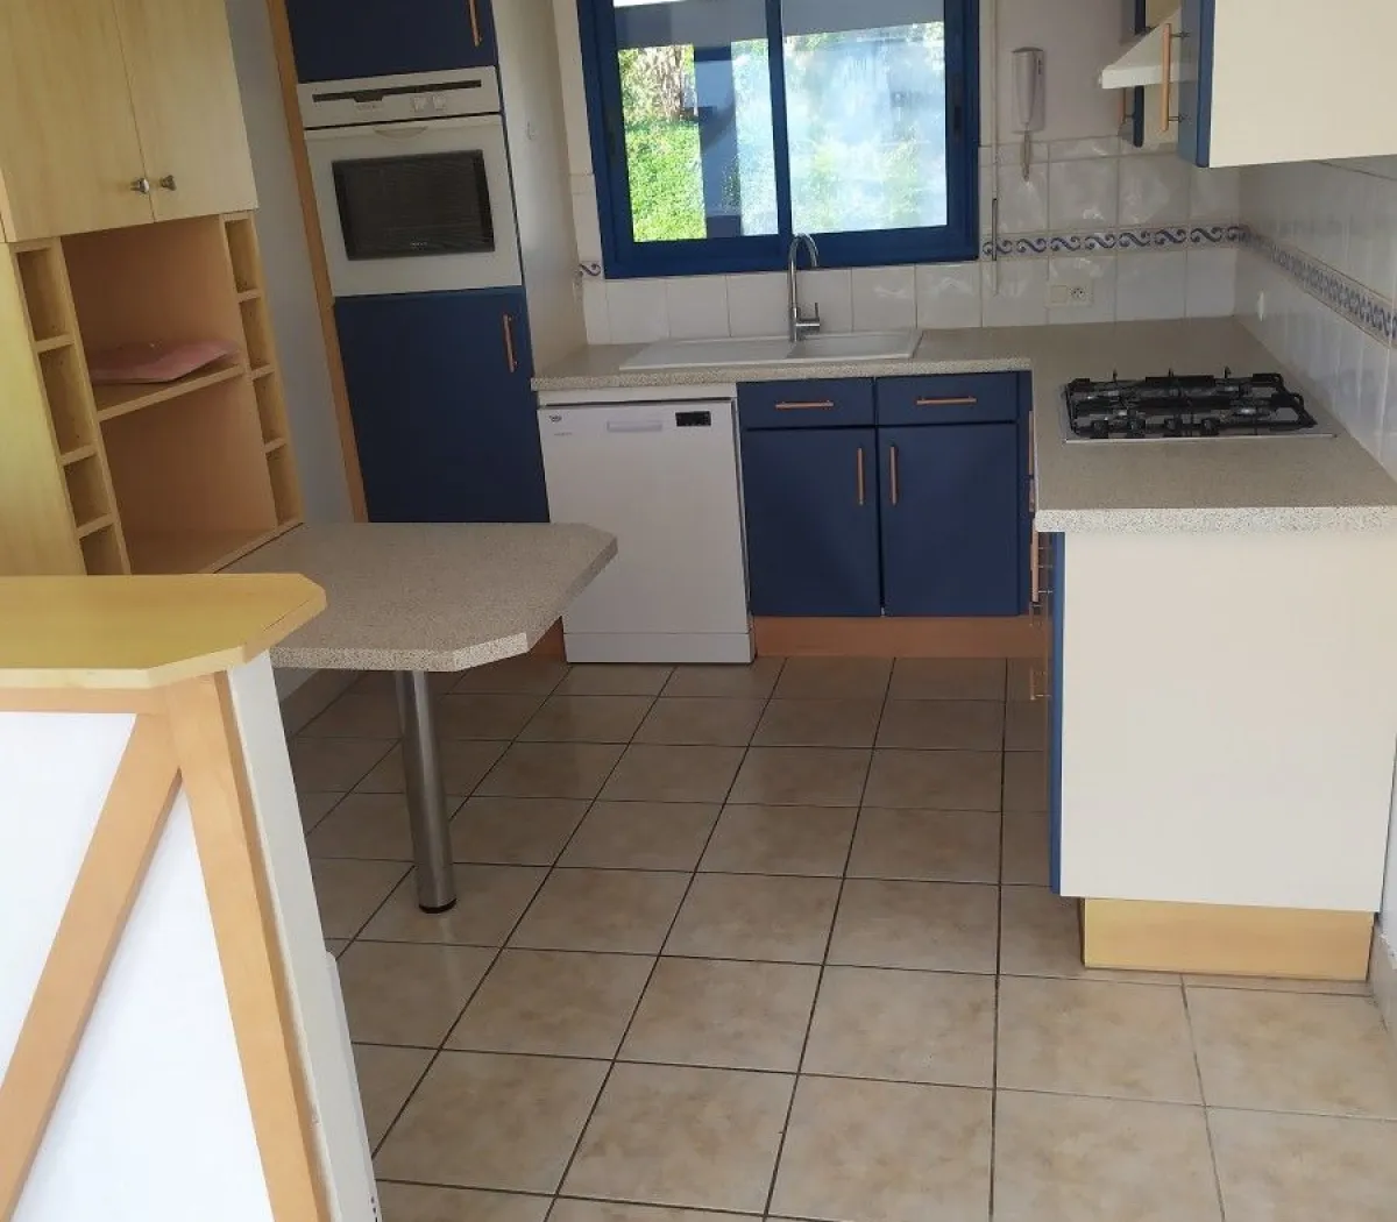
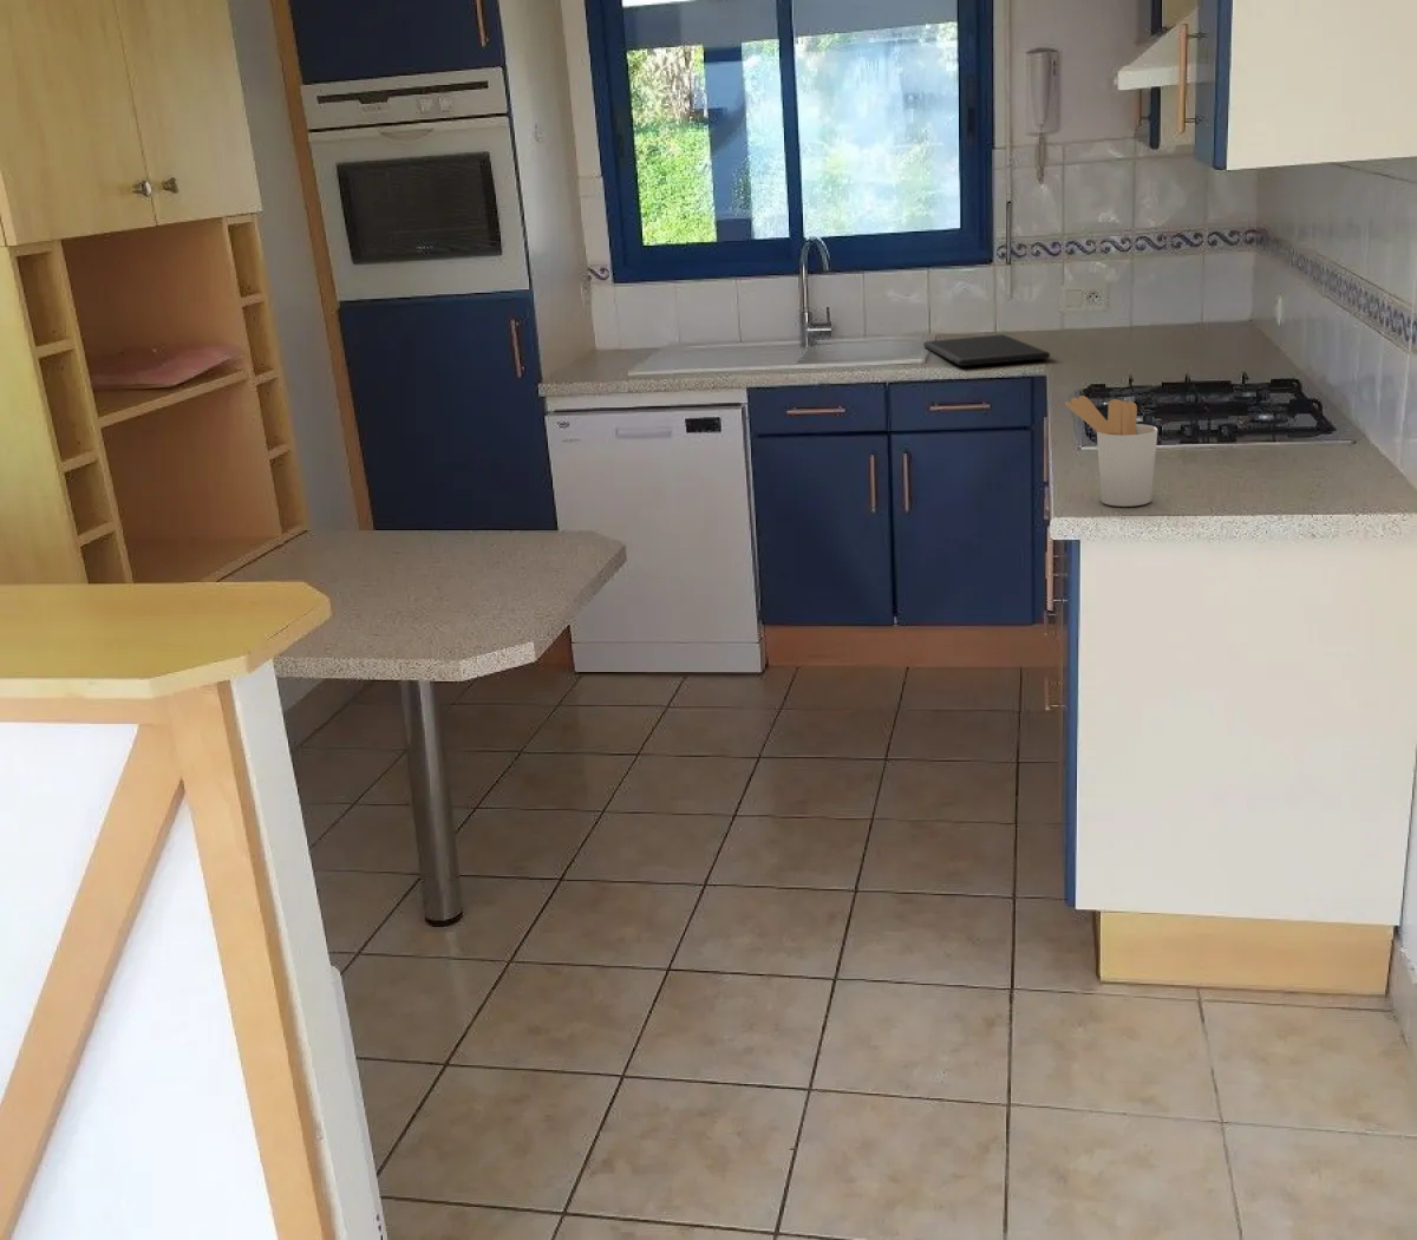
+ utensil holder [1064,394,1158,507]
+ cutting board [922,333,1051,368]
